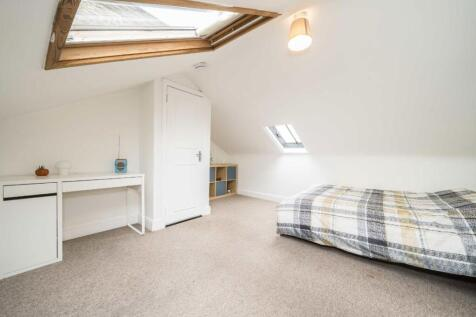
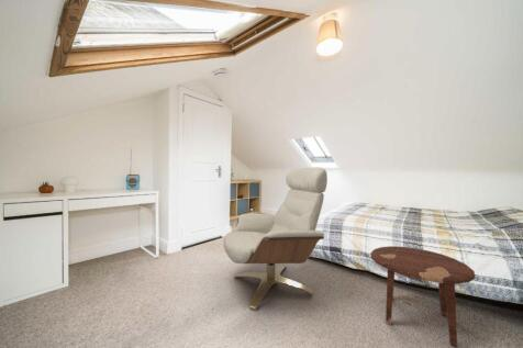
+ side table [369,245,476,348]
+ chair [223,167,329,312]
